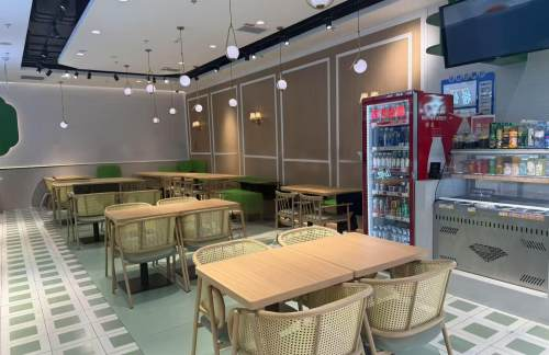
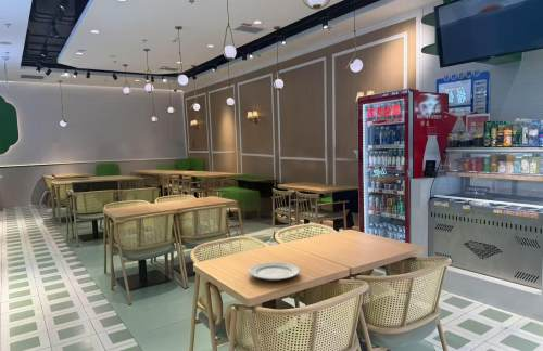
+ chinaware [248,261,301,282]
